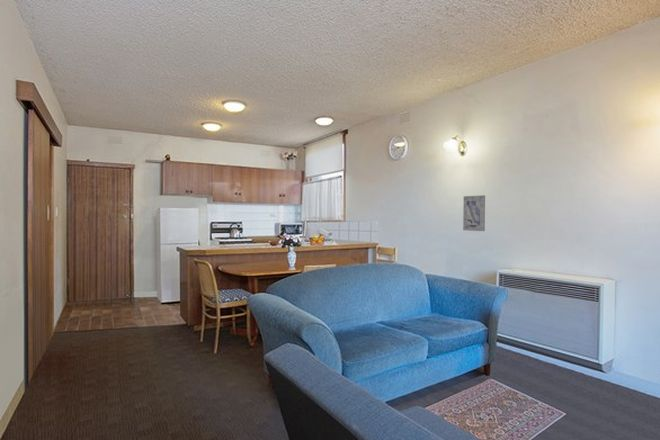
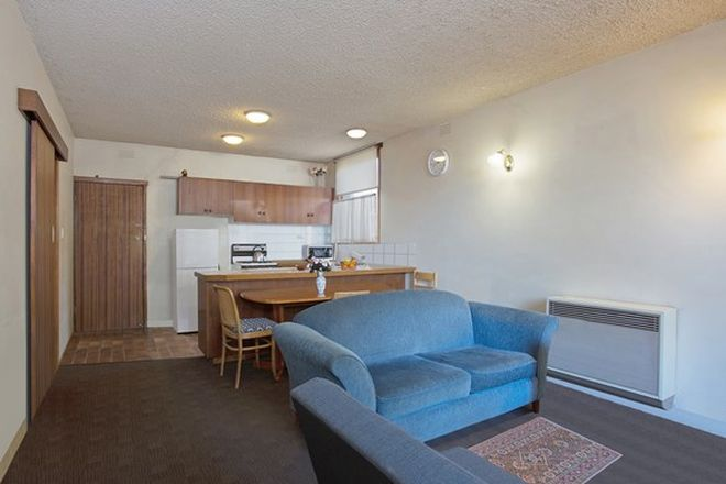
- wall art [462,194,486,232]
